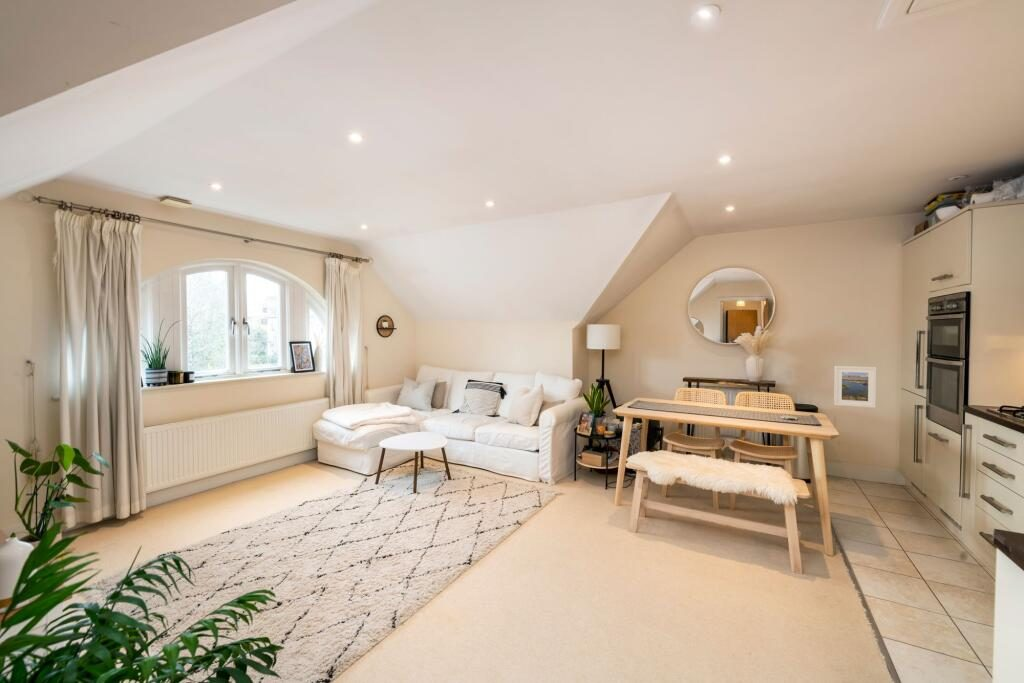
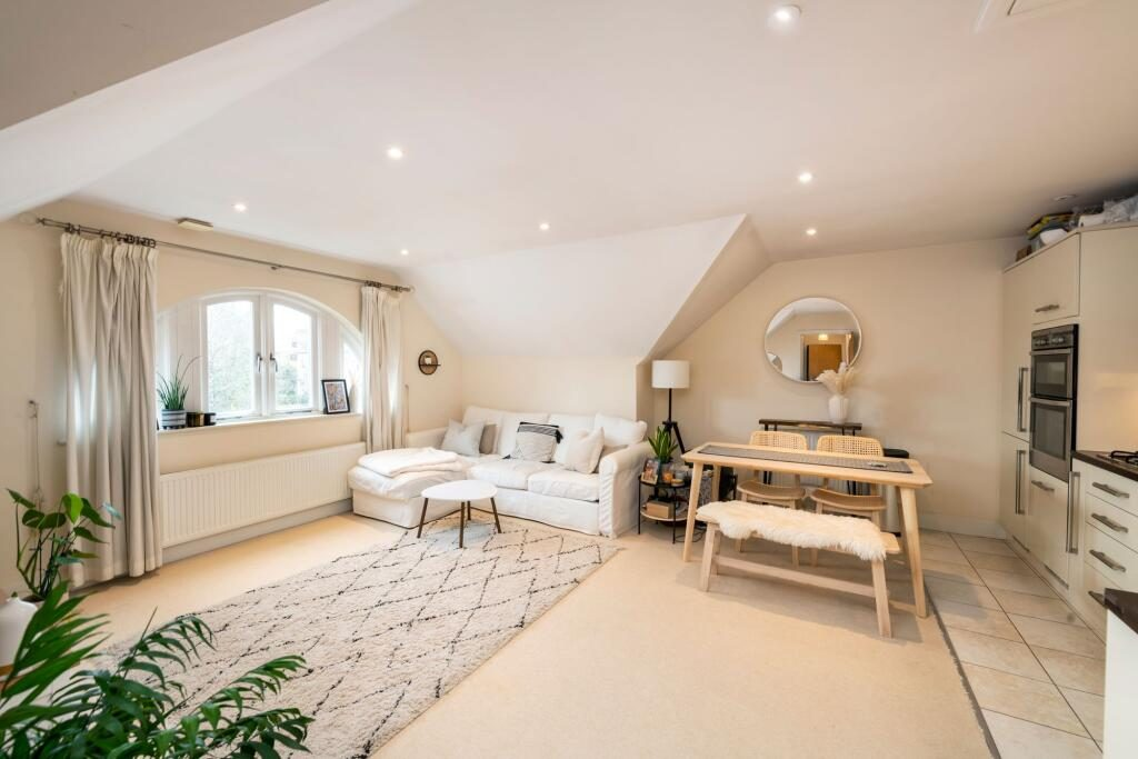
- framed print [833,365,877,409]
